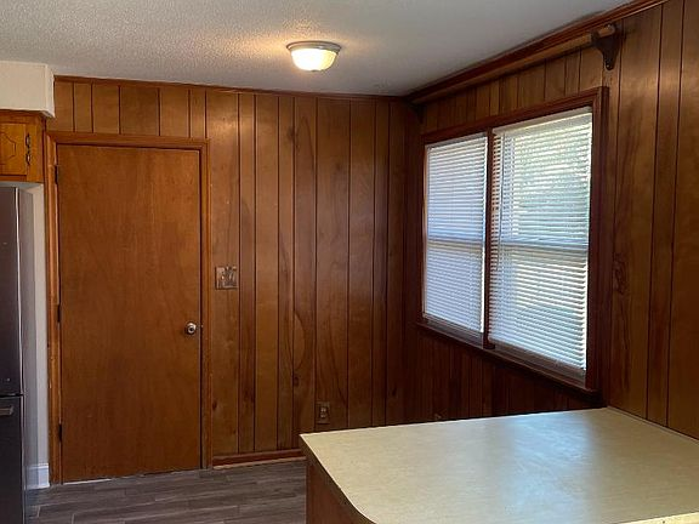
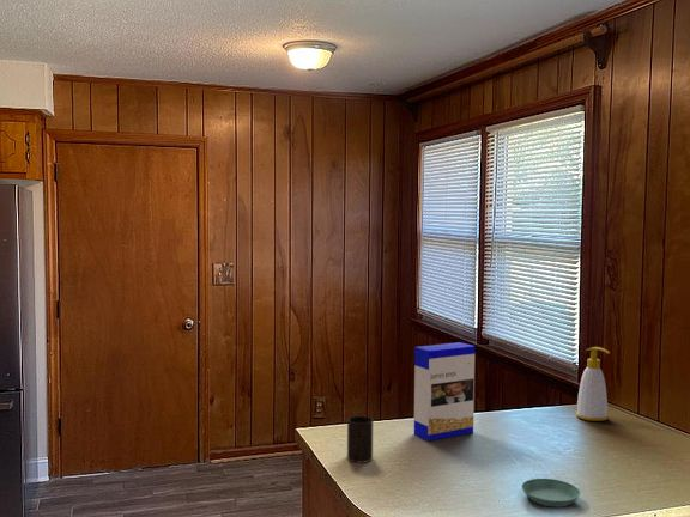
+ saucer [521,478,581,509]
+ soap bottle [575,346,611,422]
+ cereal box [413,341,476,443]
+ cup [346,415,374,464]
